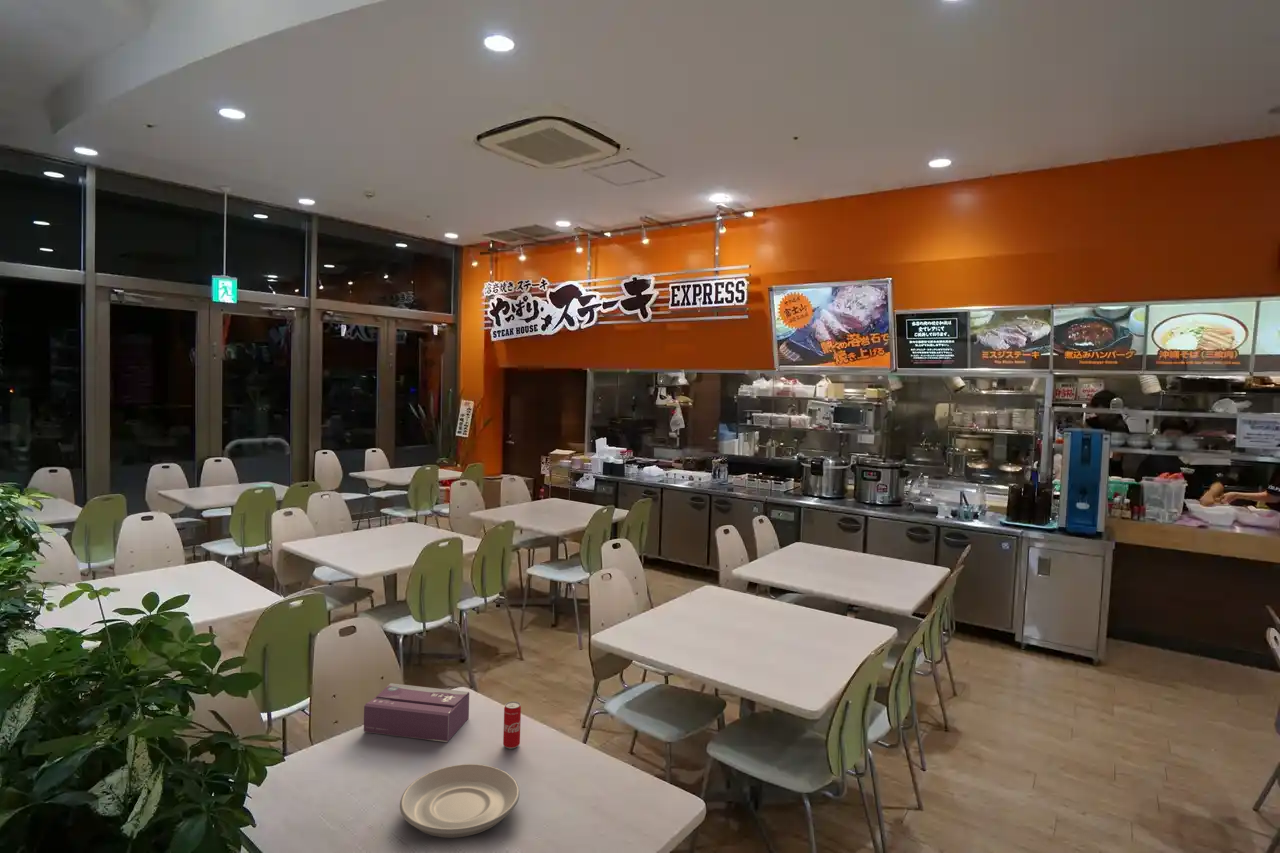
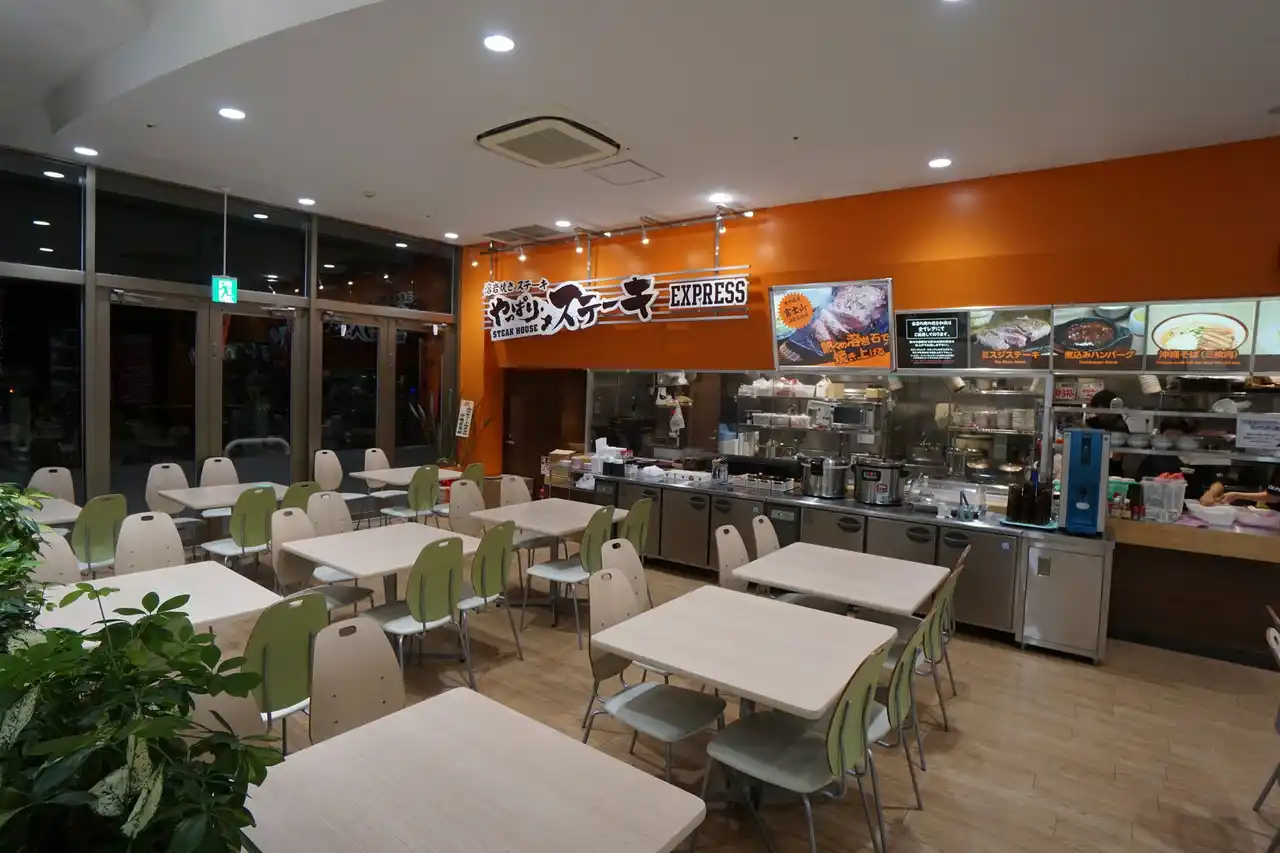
- tissue box [363,682,470,743]
- beverage can [502,700,522,750]
- plate [399,763,521,839]
